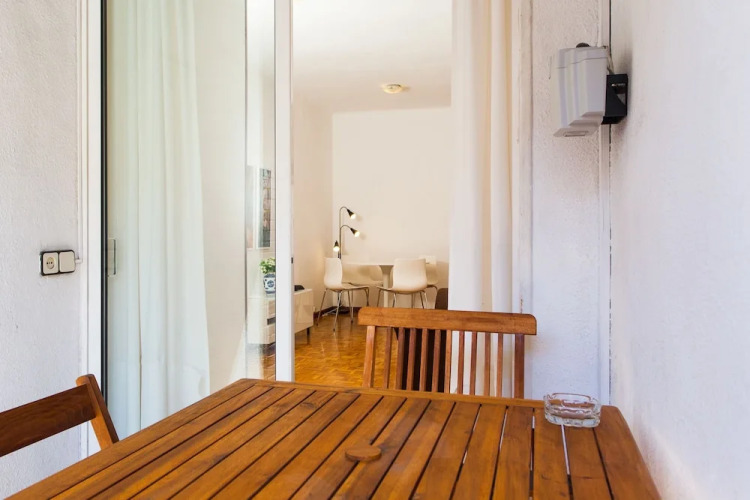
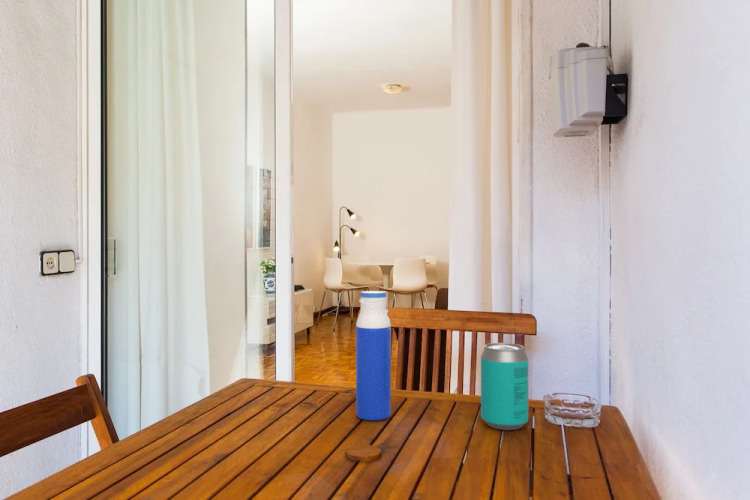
+ water bottle [355,290,392,421]
+ beverage can [480,342,529,431]
